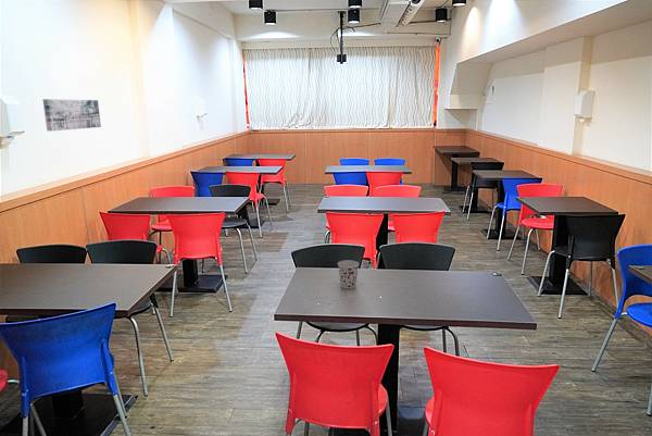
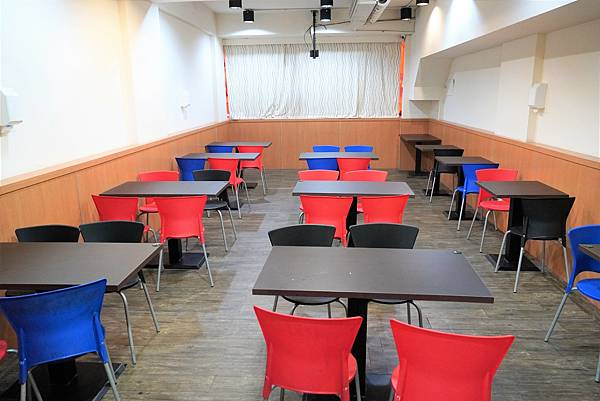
- wall art [41,98,102,132]
- cup [337,259,360,290]
